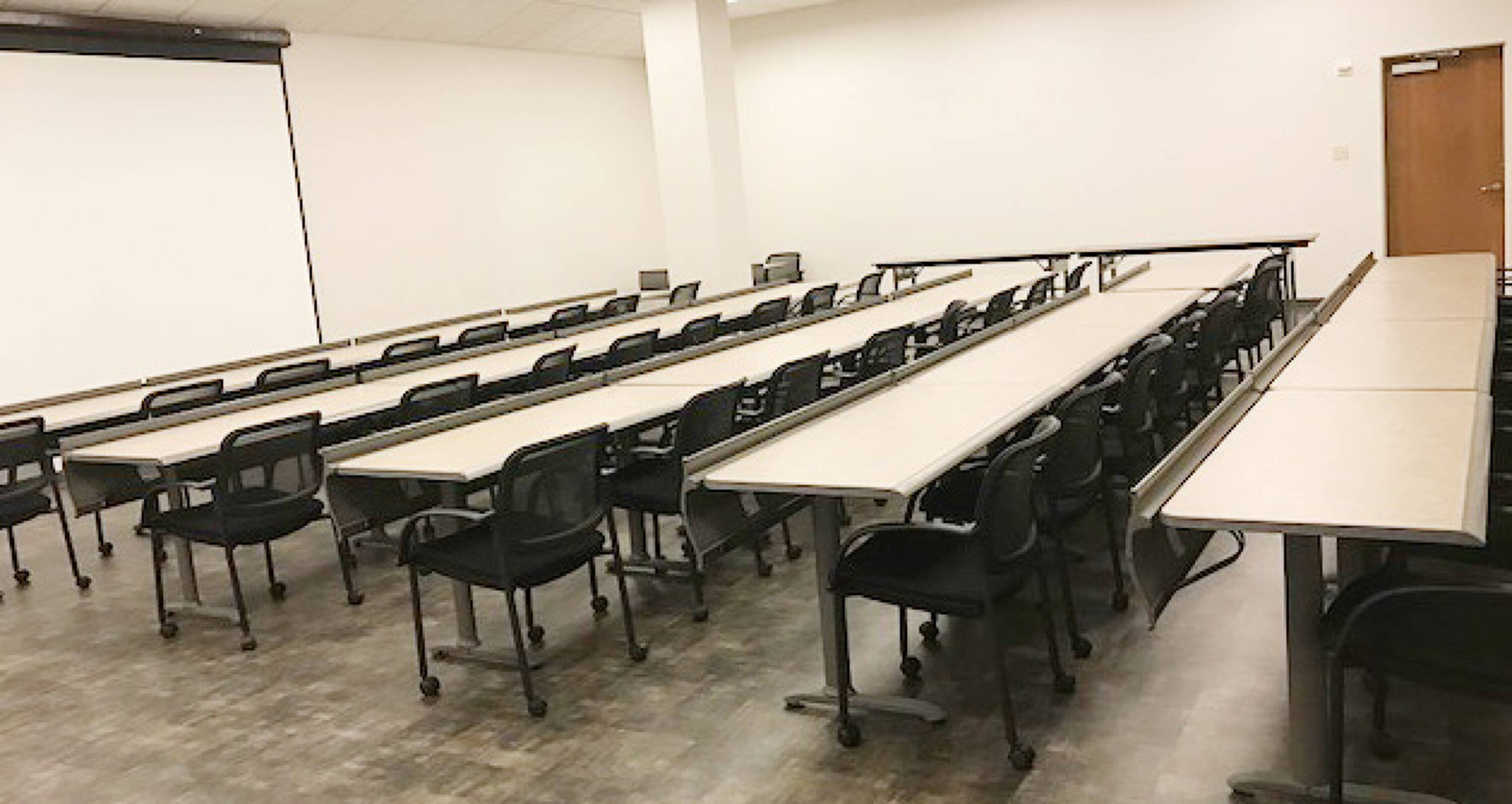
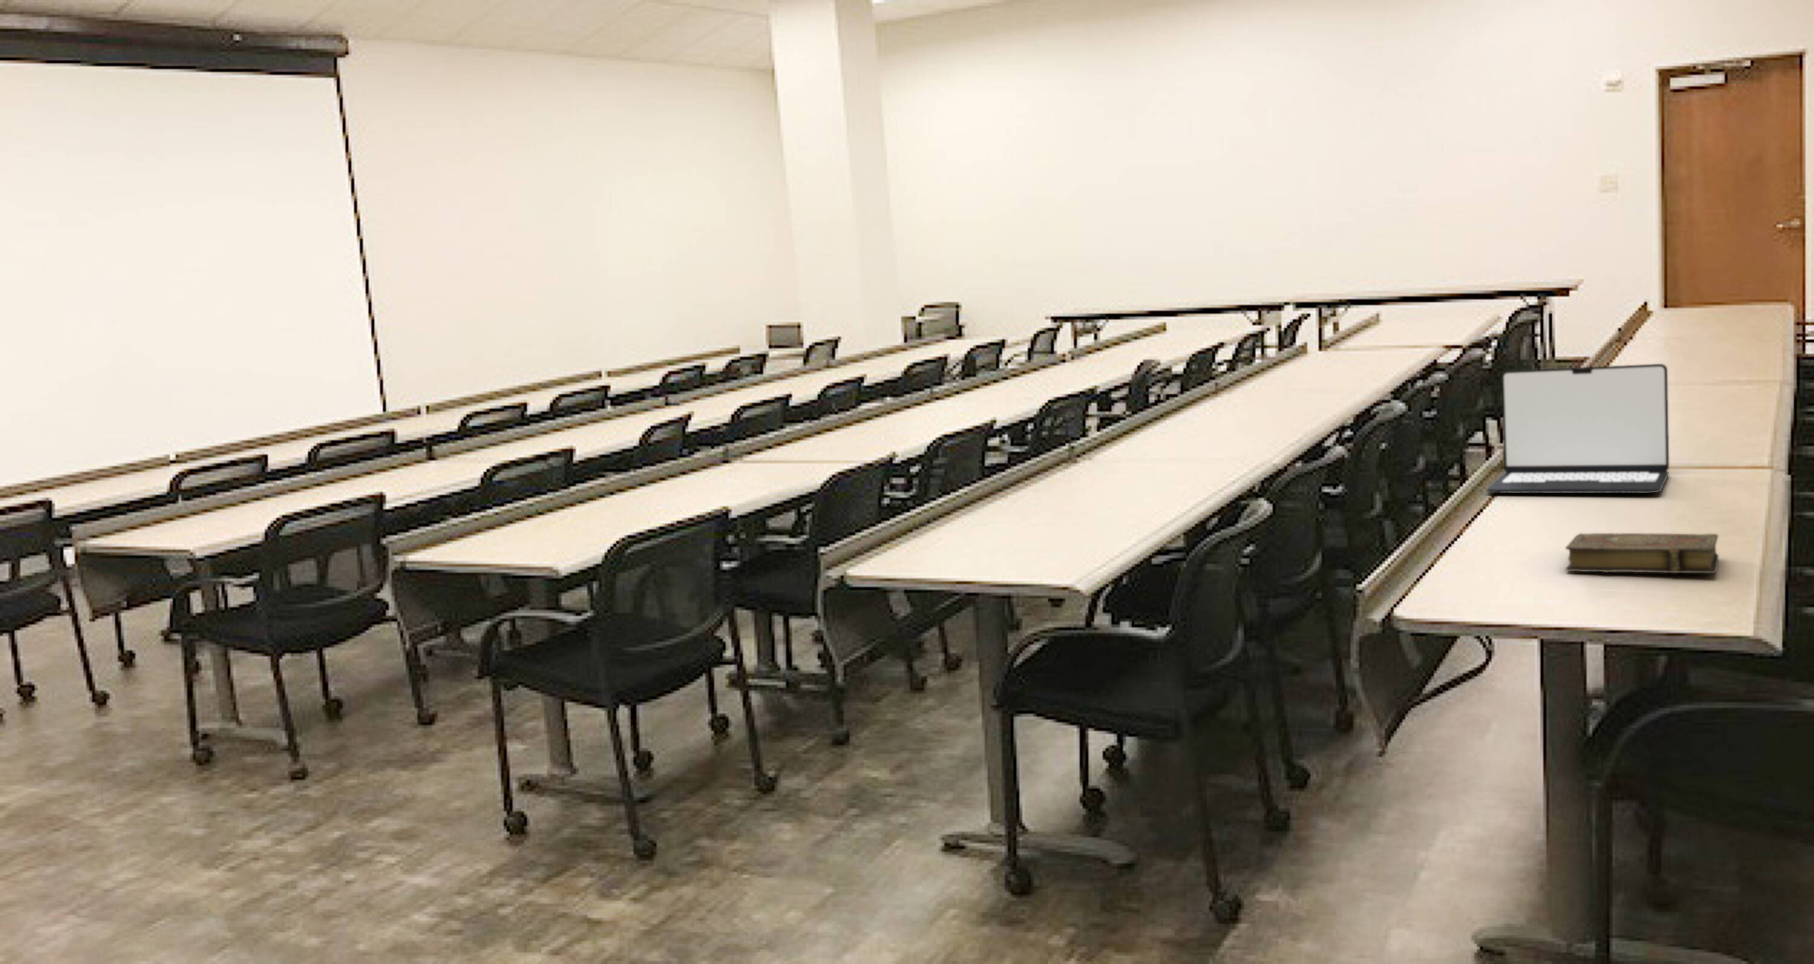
+ laptop [1486,363,1670,494]
+ book [1564,532,1719,573]
